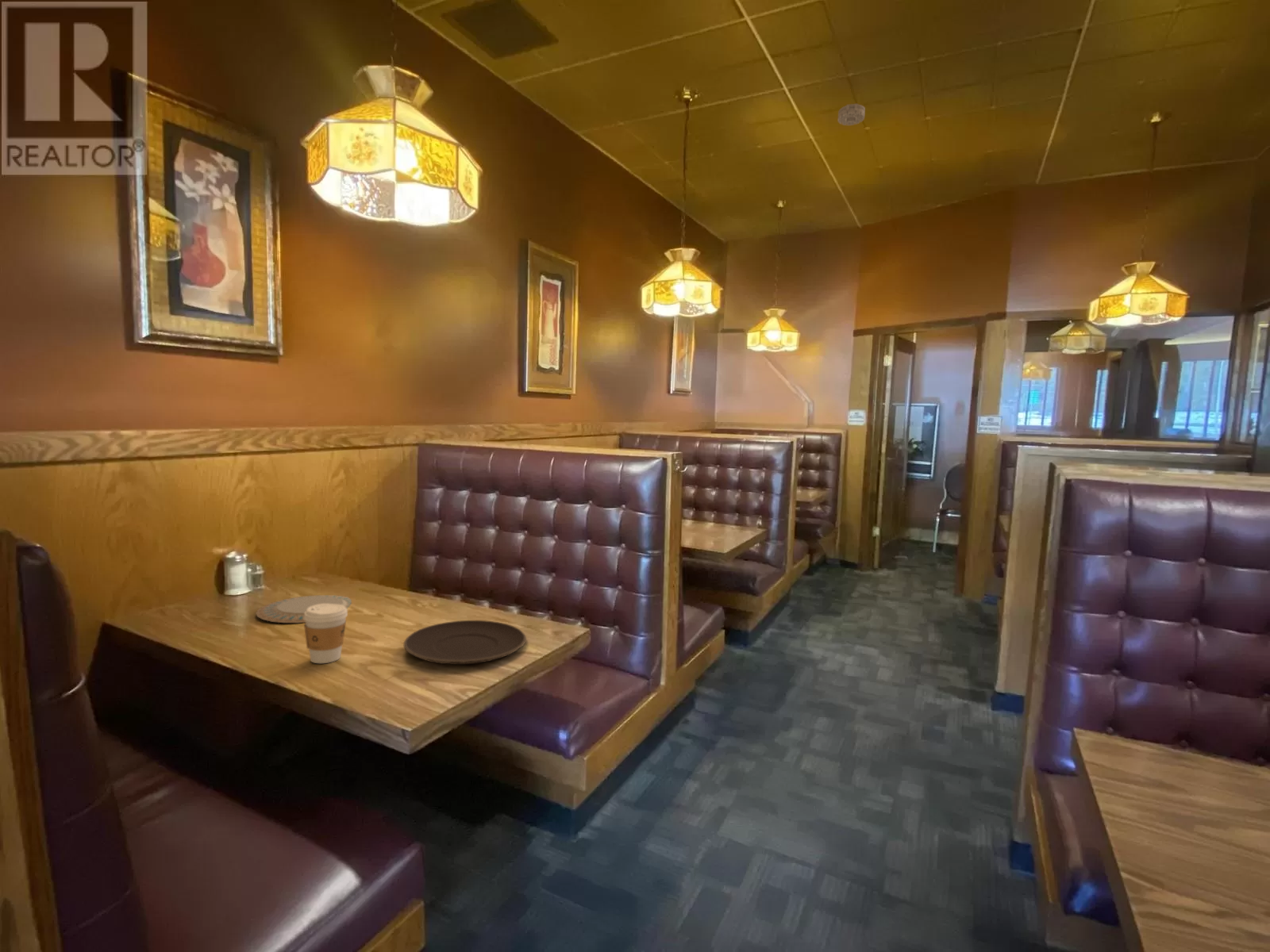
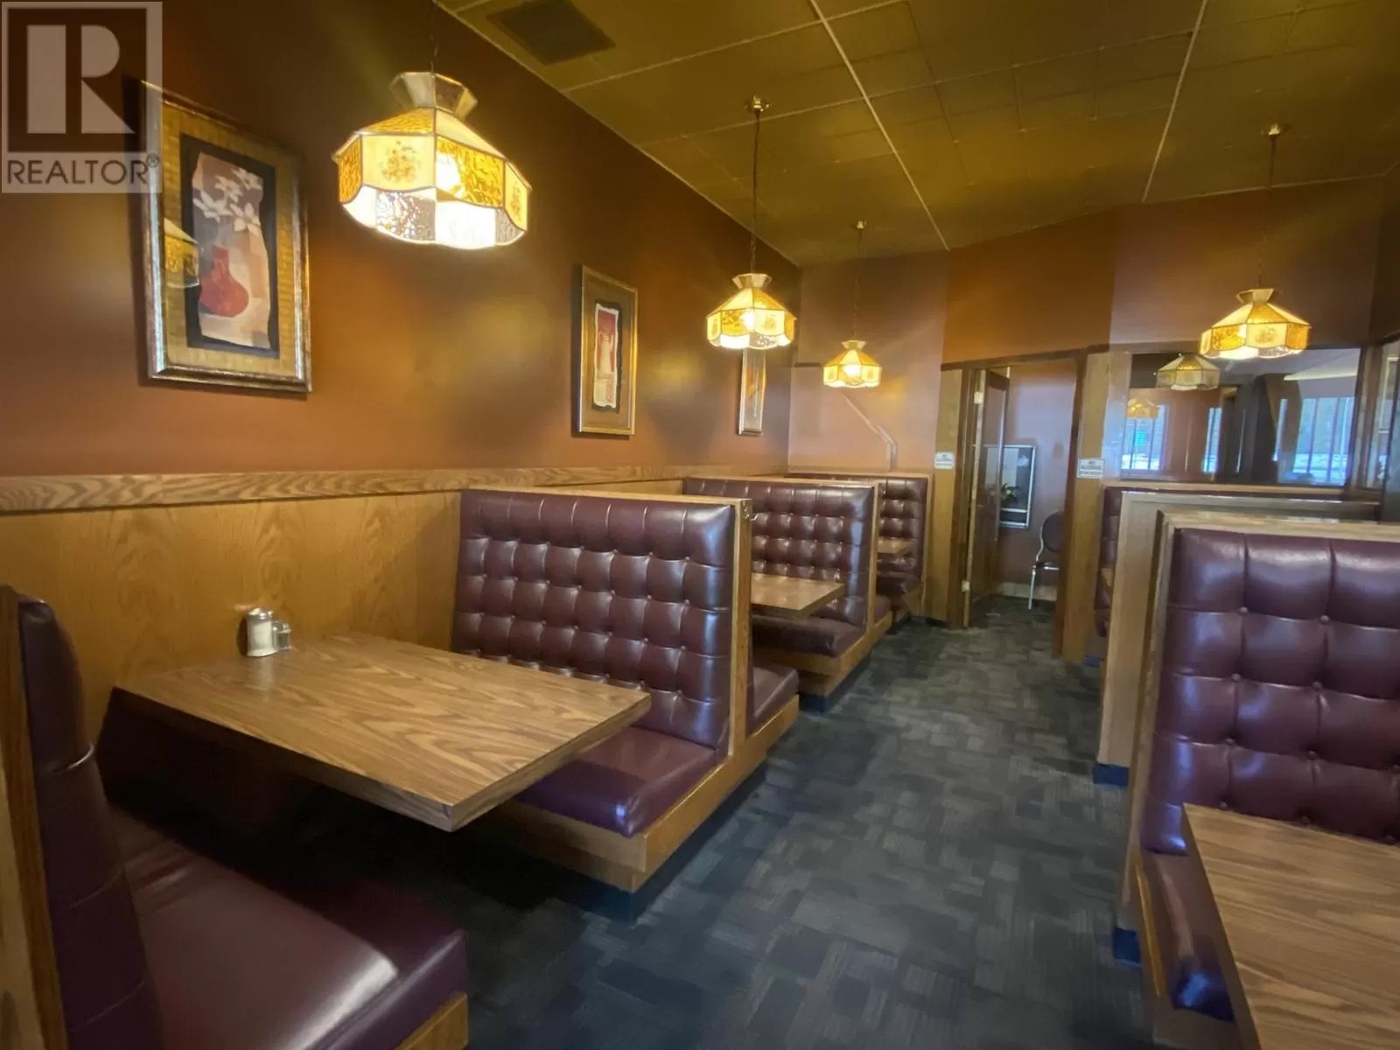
- plate [402,620,527,666]
- smoke detector [837,103,866,126]
- coffee cup [303,604,348,664]
- chinaware [256,594,352,624]
